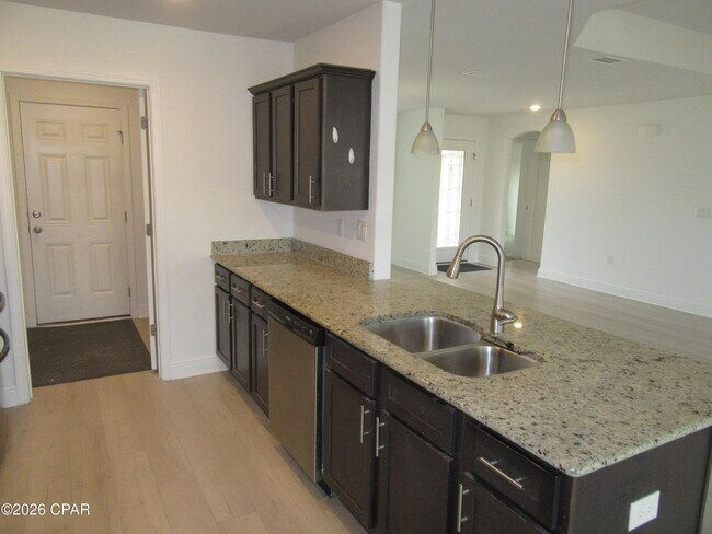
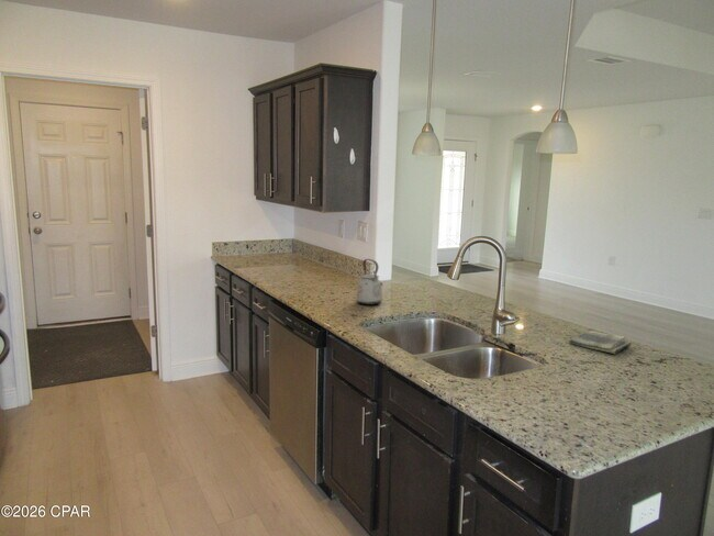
+ kettle [355,258,383,306]
+ dish towel [568,330,633,356]
